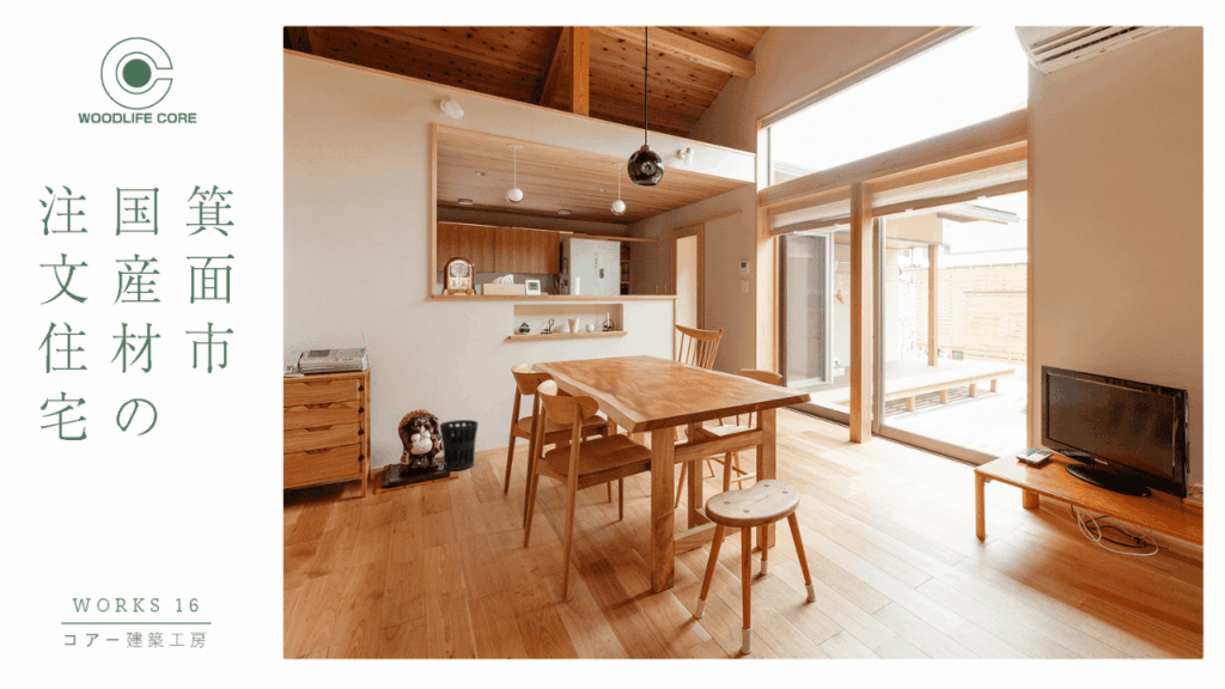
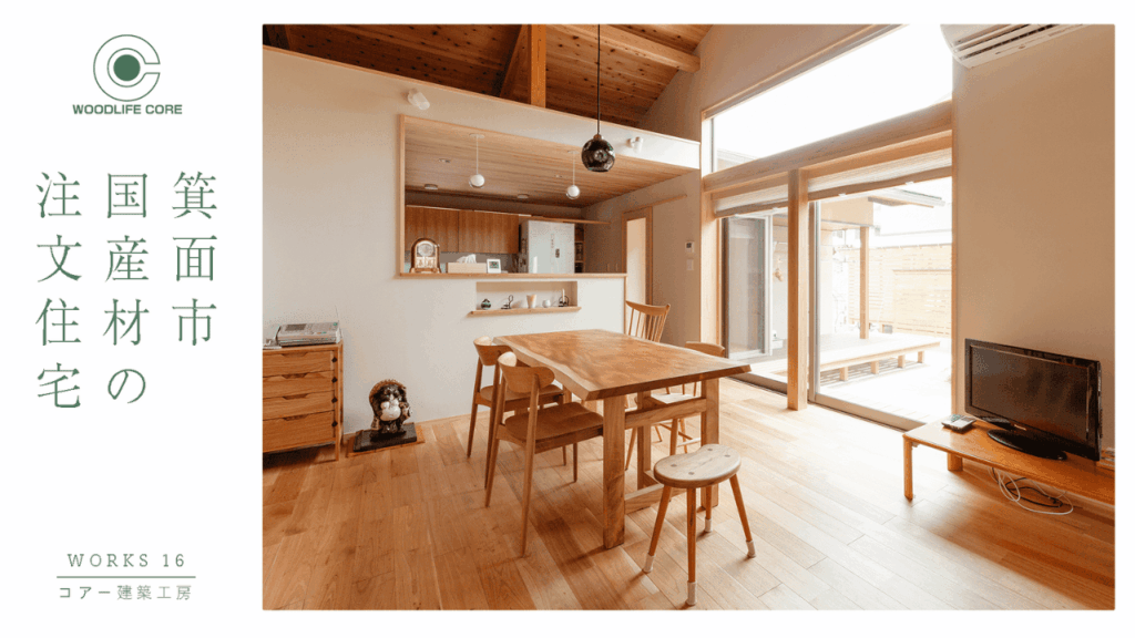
- wastebasket [439,419,479,471]
